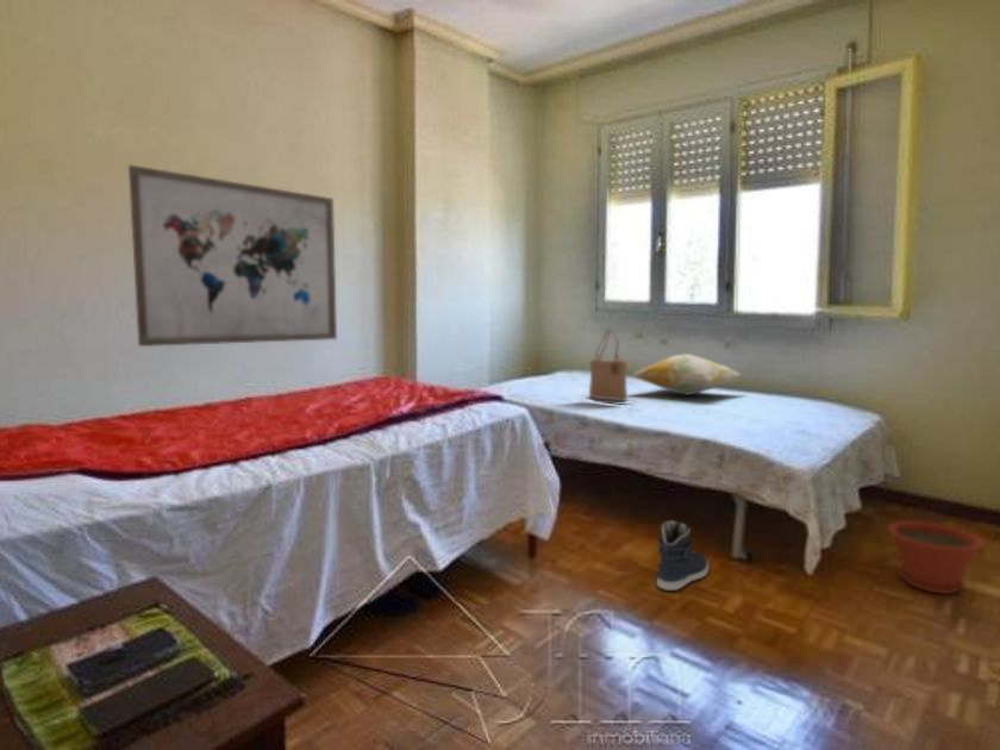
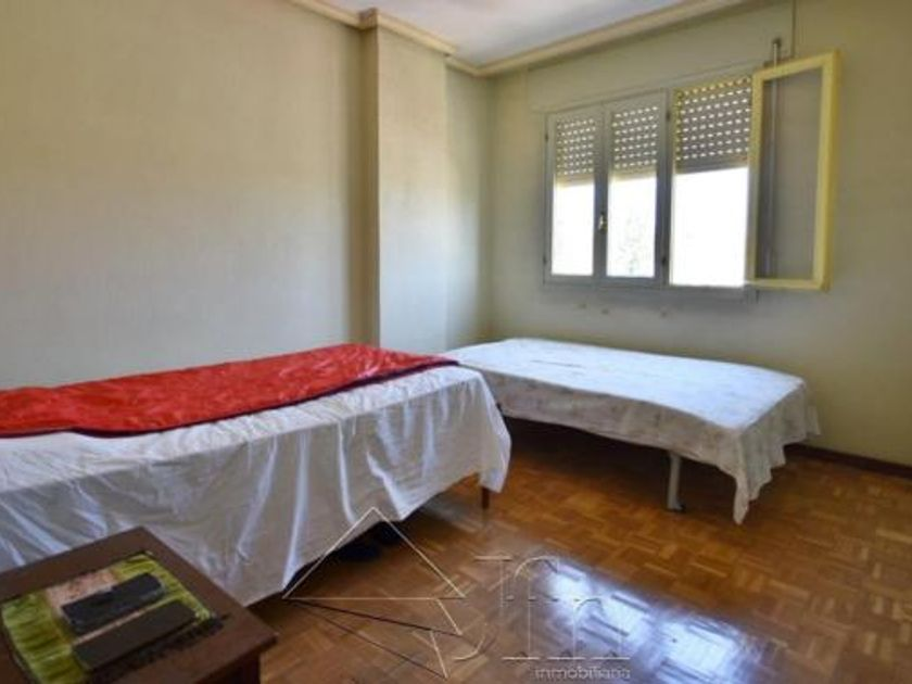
- plant pot [887,520,985,595]
- decorative pillow [631,352,743,396]
- wall art [127,164,338,348]
- sneaker [656,519,710,592]
- tote bag [588,329,629,406]
